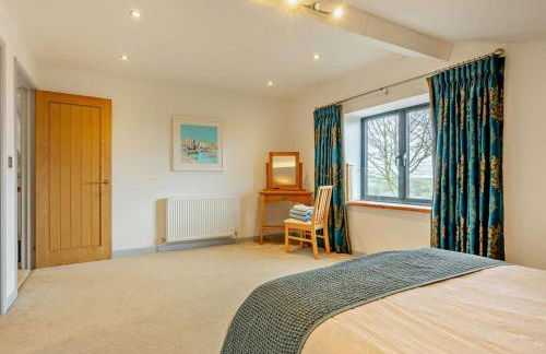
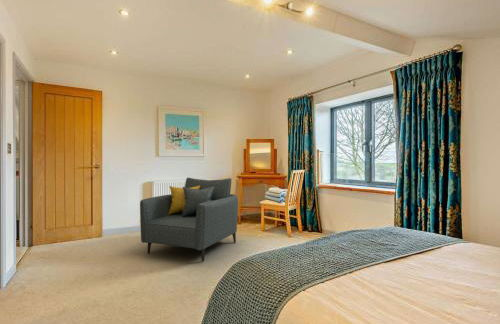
+ armchair [139,177,239,263]
